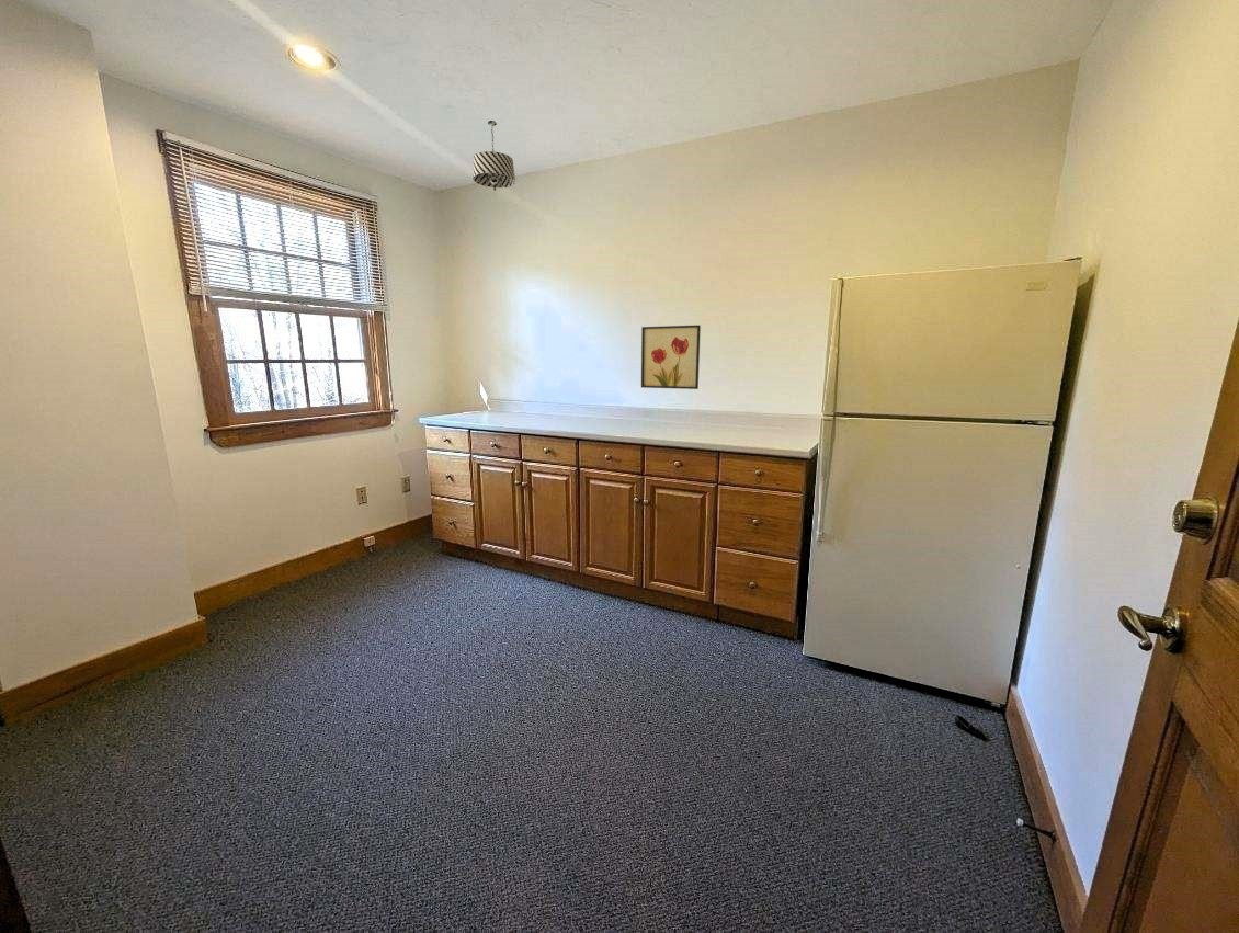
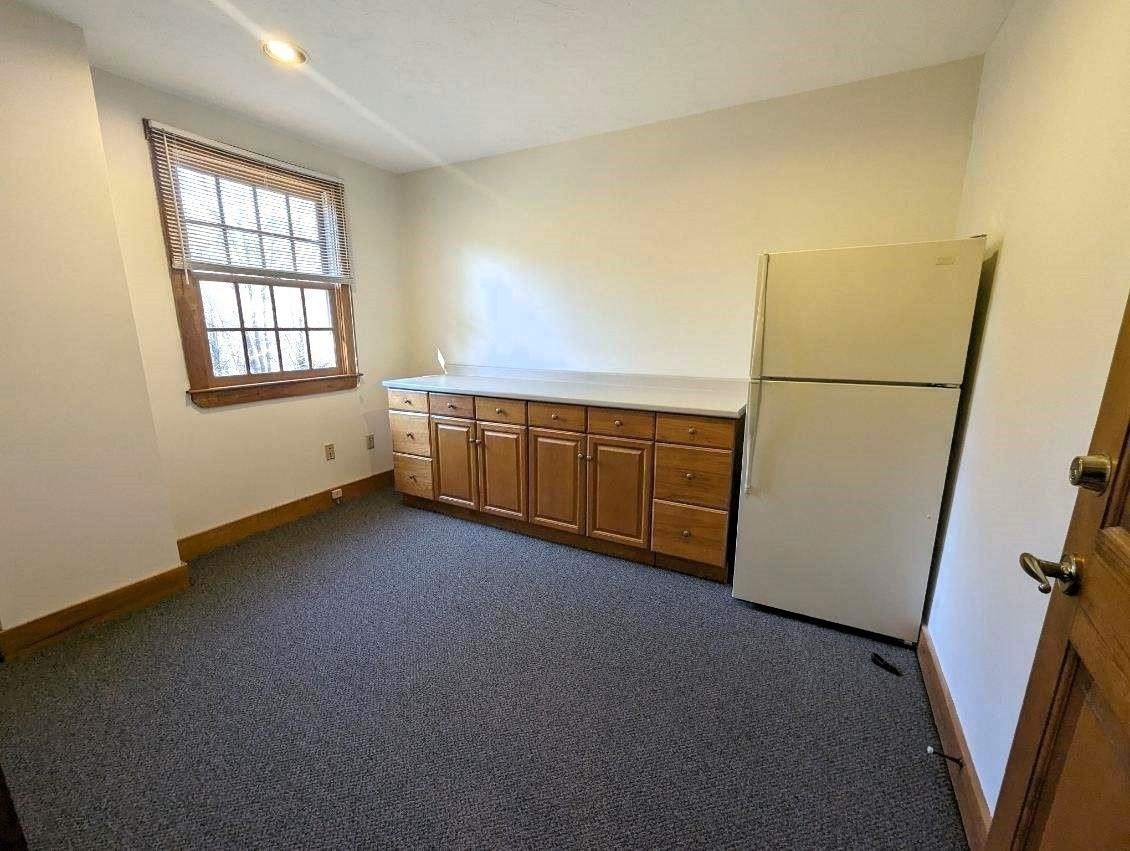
- wall art [640,325,702,390]
- pendant light [471,120,516,192]
